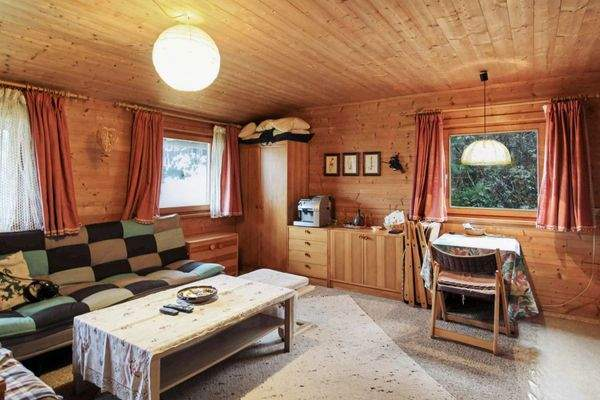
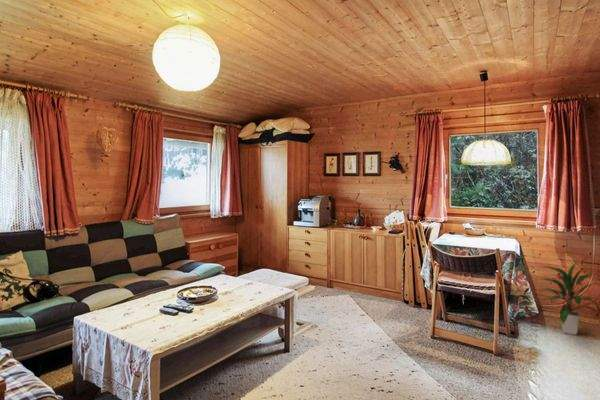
+ indoor plant [537,260,600,336]
